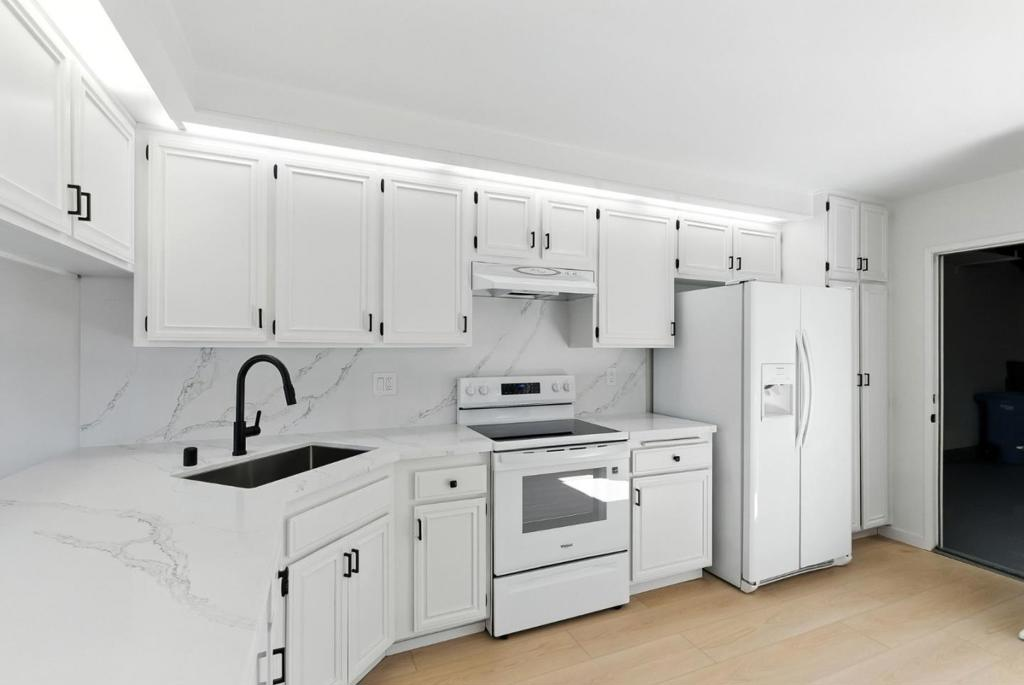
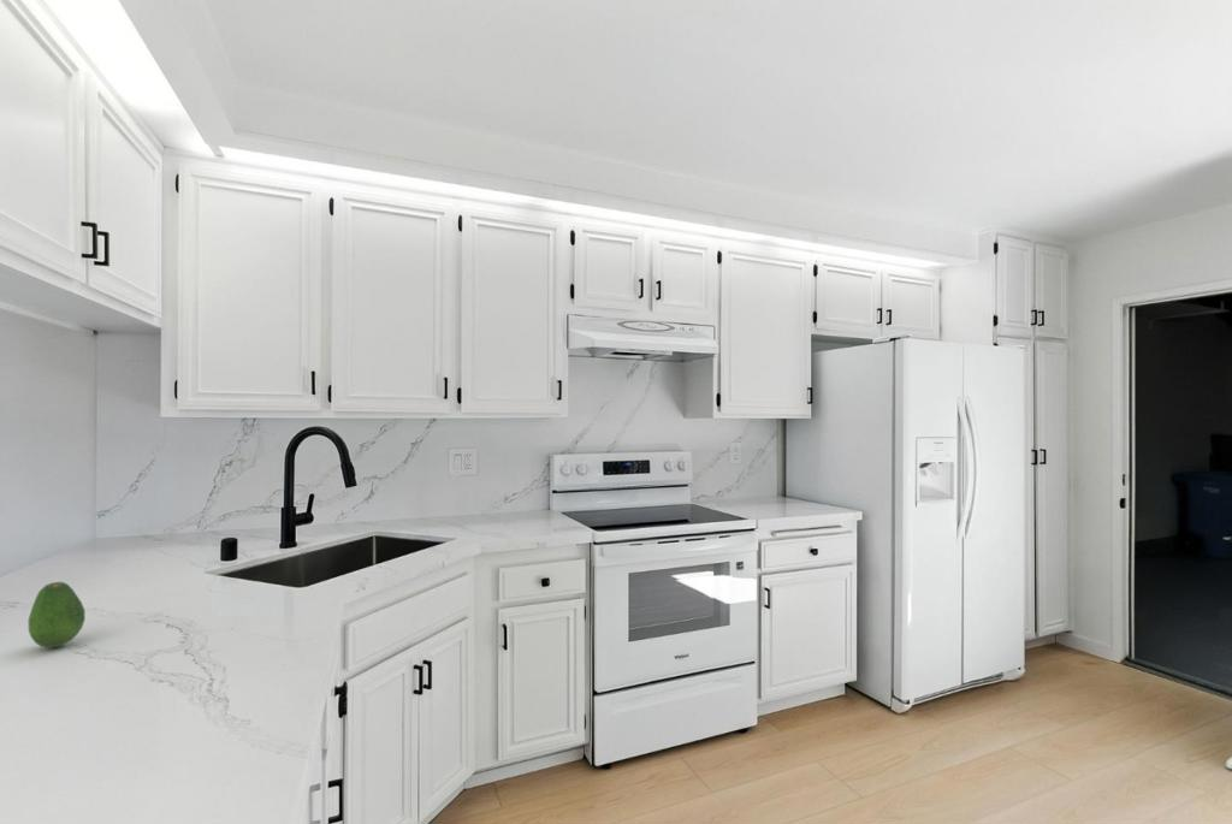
+ fruit [28,581,87,650]
